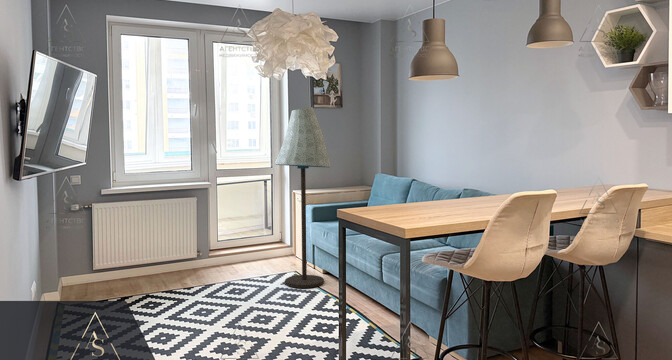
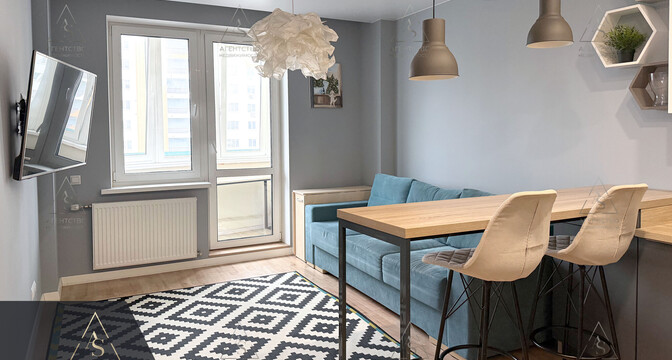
- floor lamp [274,106,332,289]
